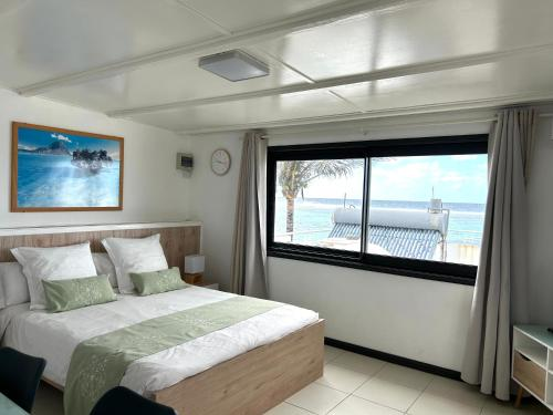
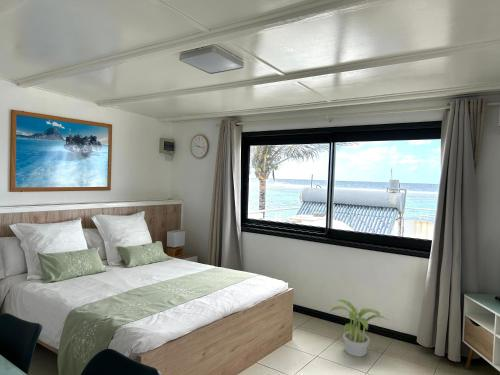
+ potted plant [329,299,389,358]
